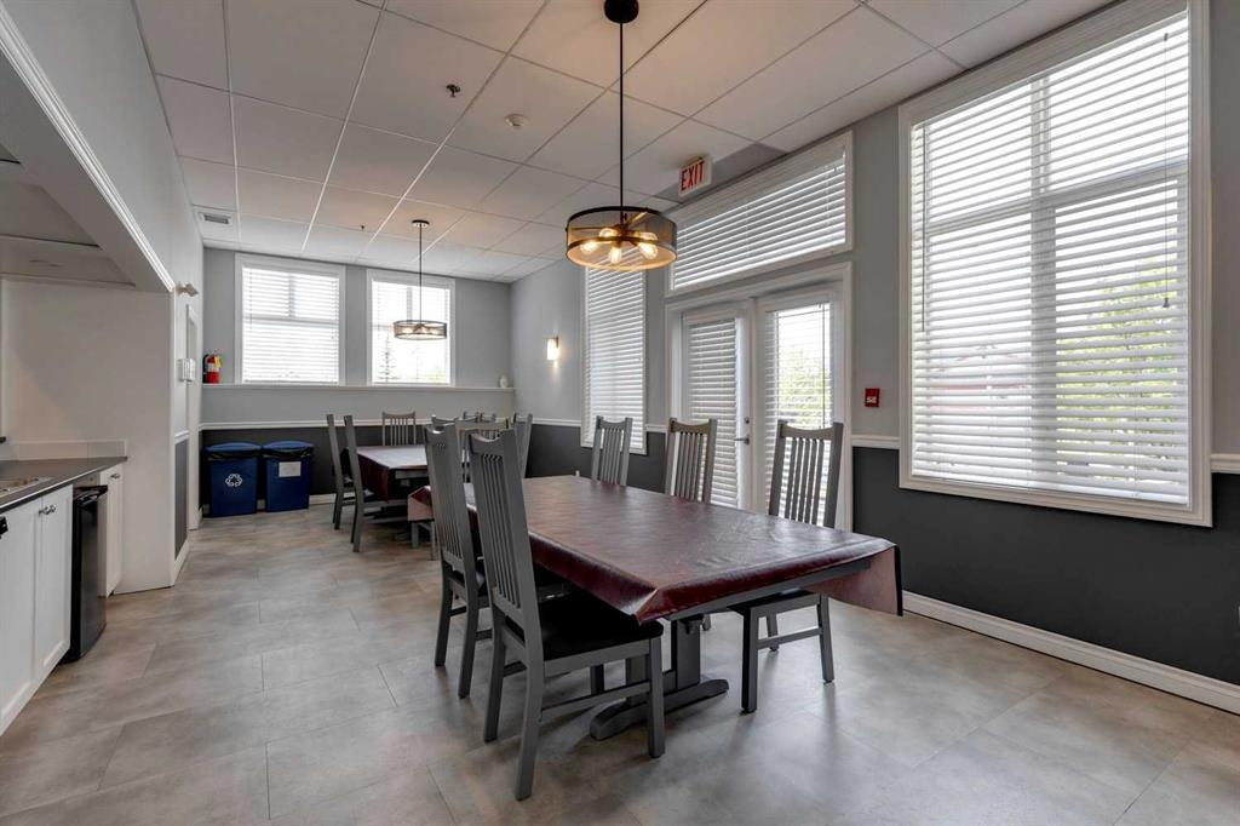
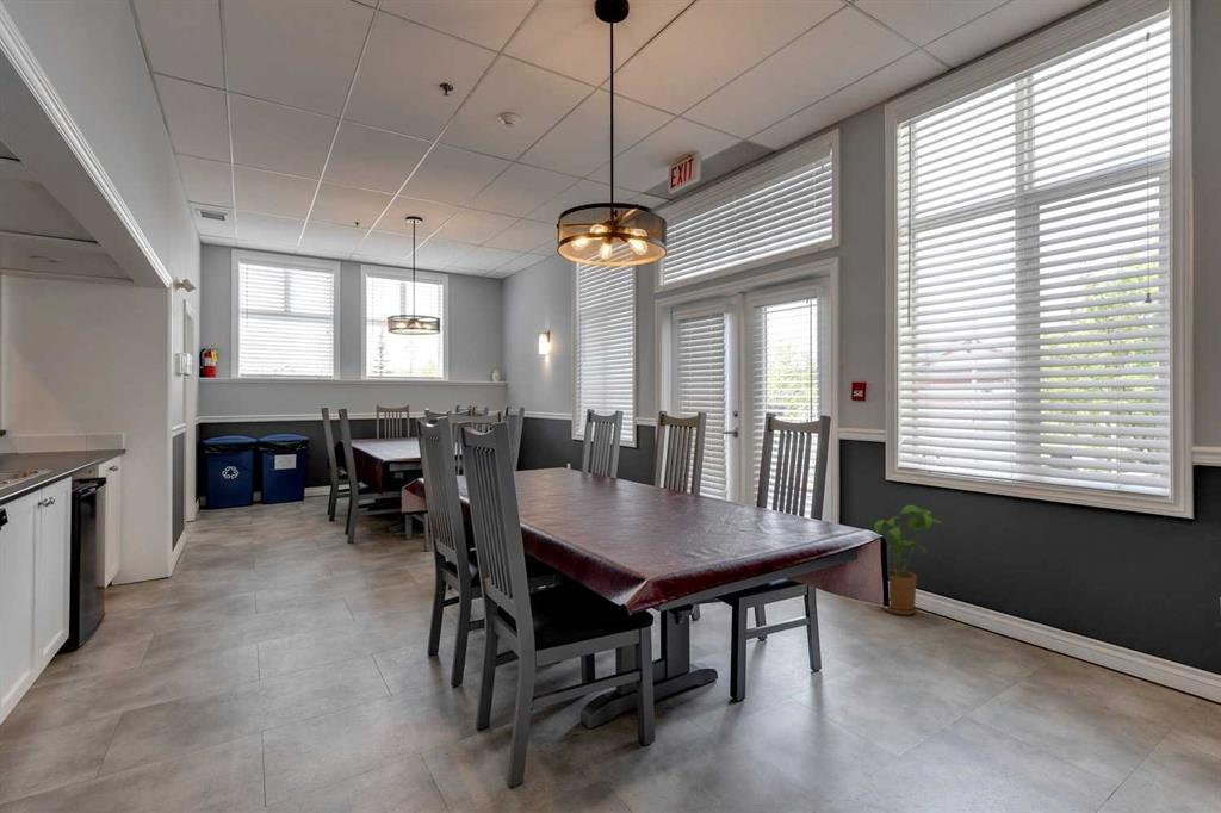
+ house plant [874,504,942,616]
